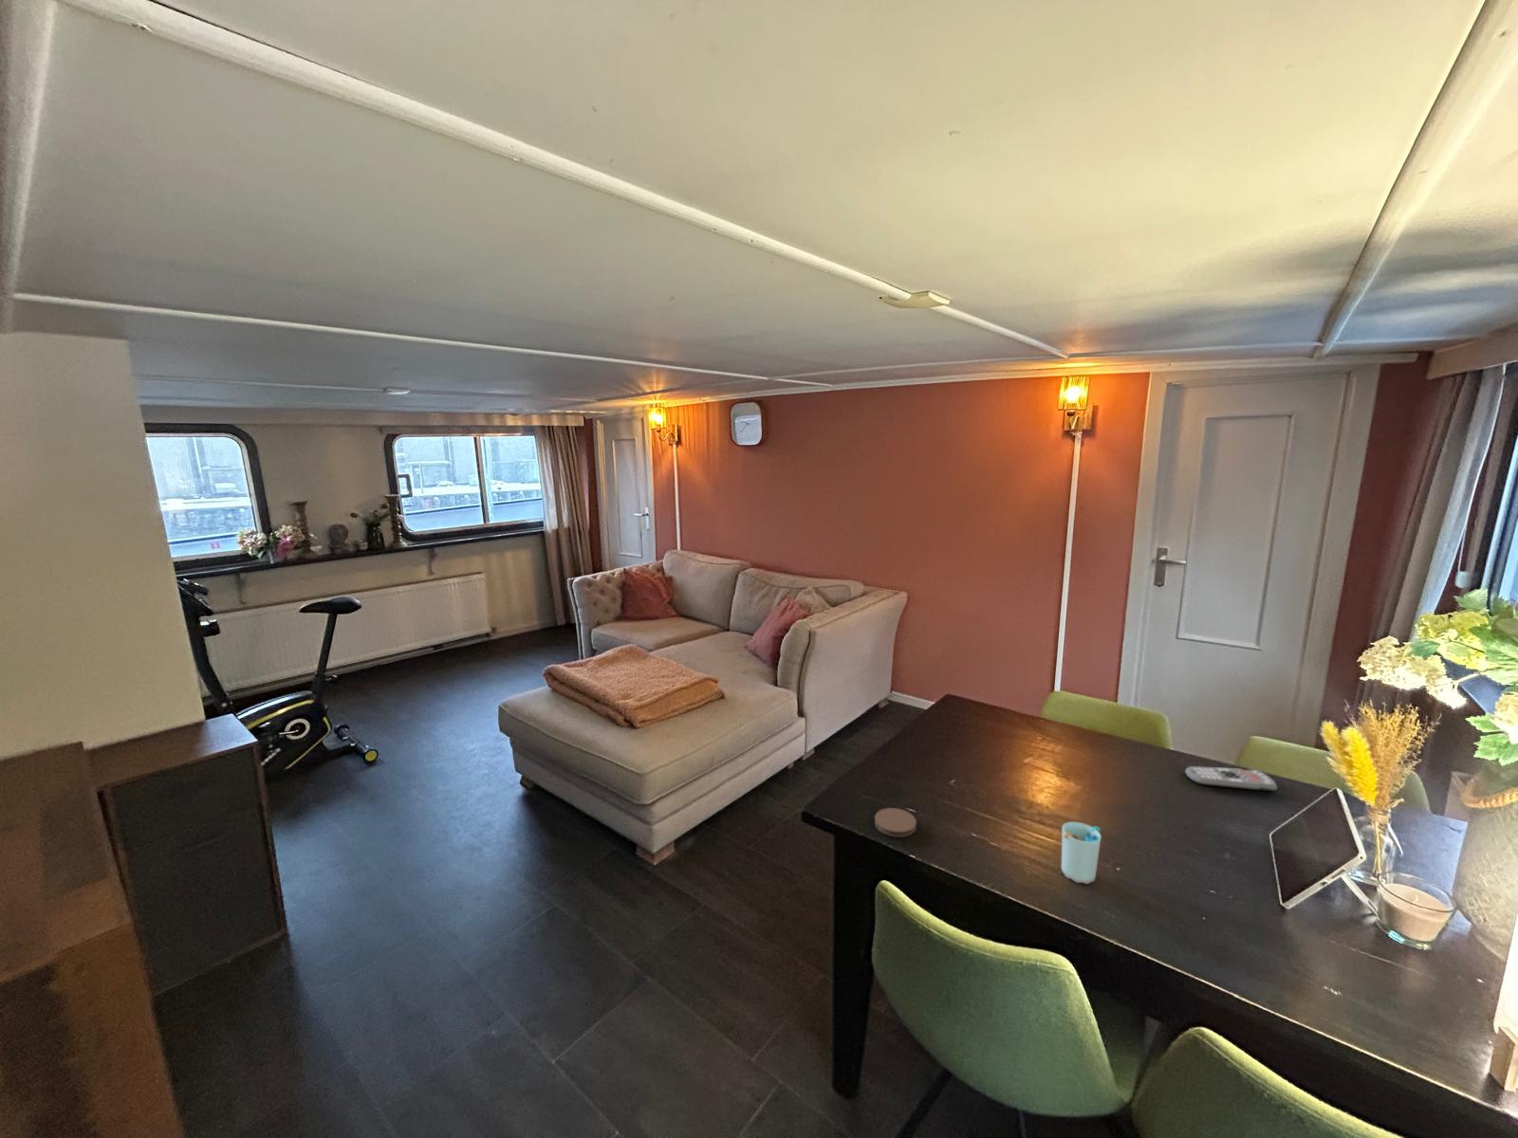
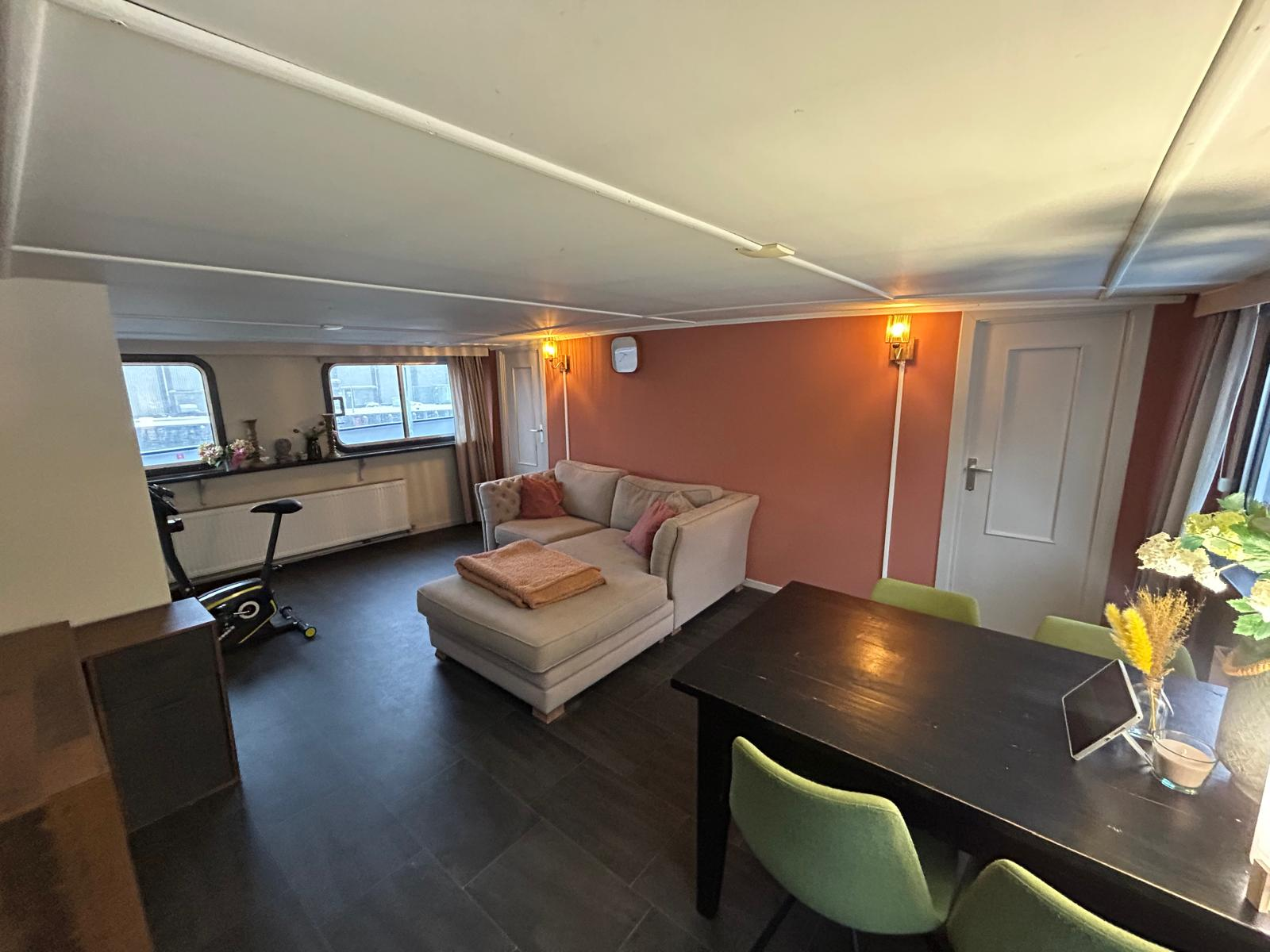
- remote control [1185,765,1278,791]
- cup [1060,821,1102,885]
- coaster [874,807,918,838]
